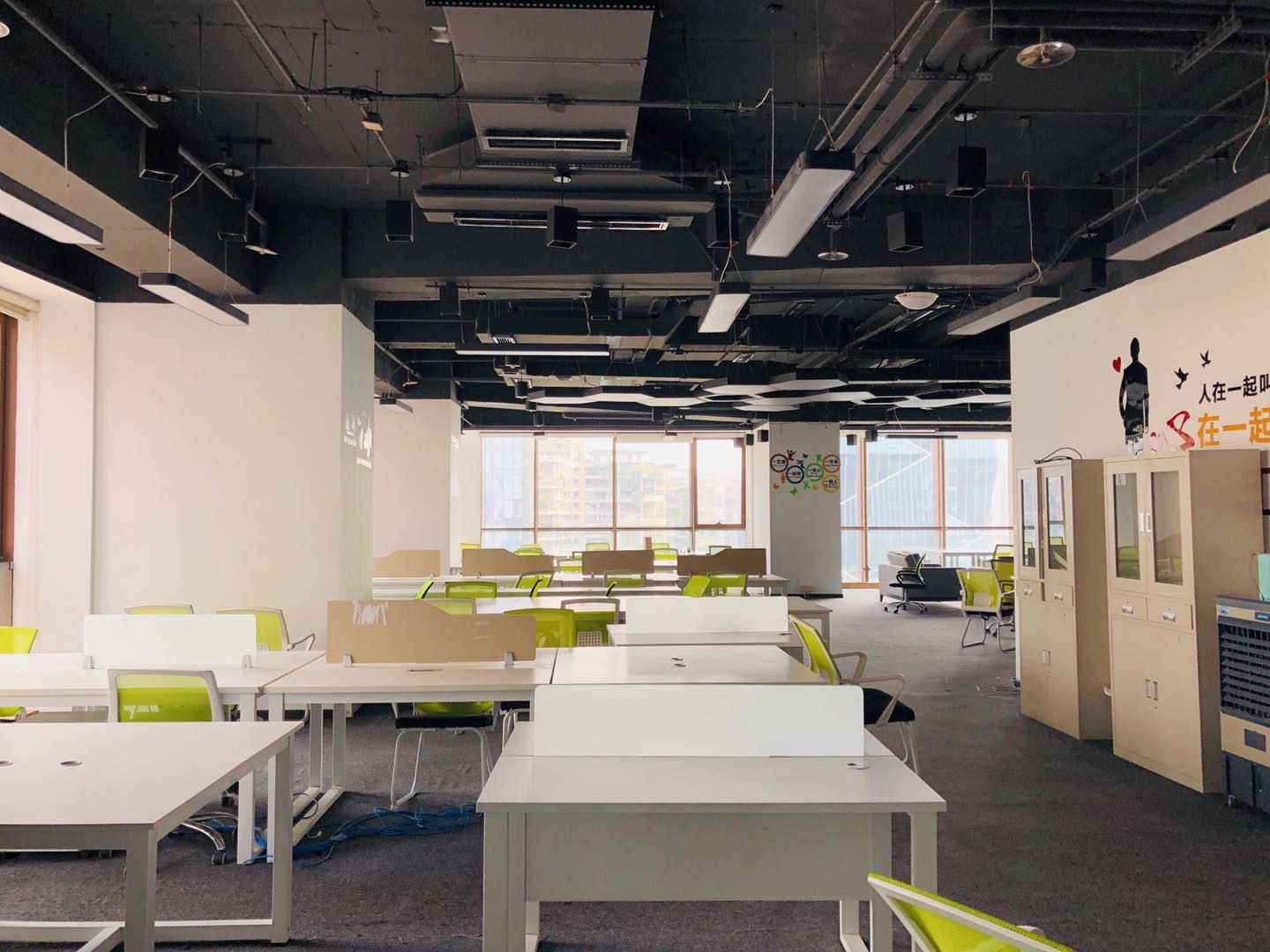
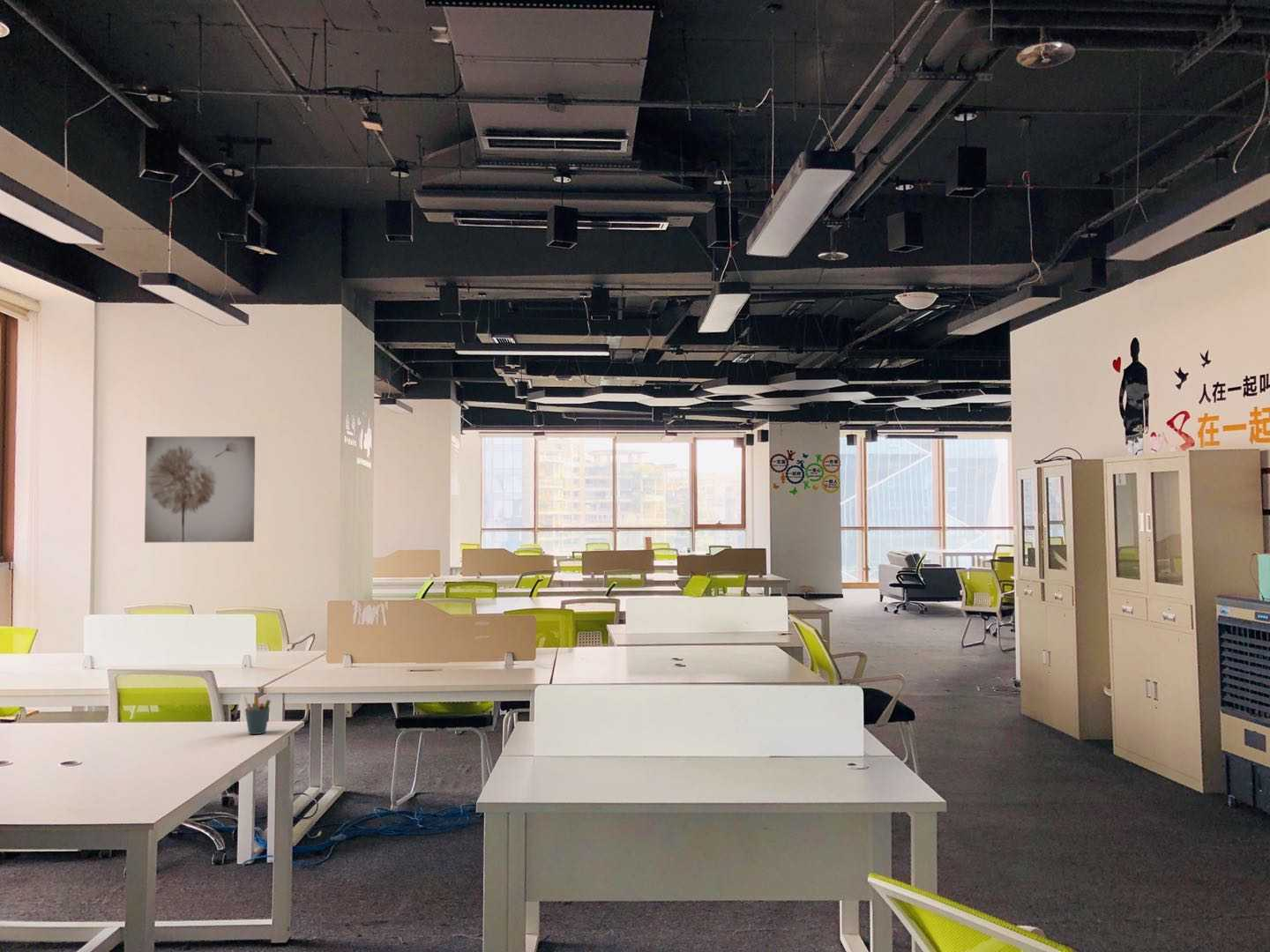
+ wall art [144,435,256,544]
+ pen holder [243,695,272,735]
